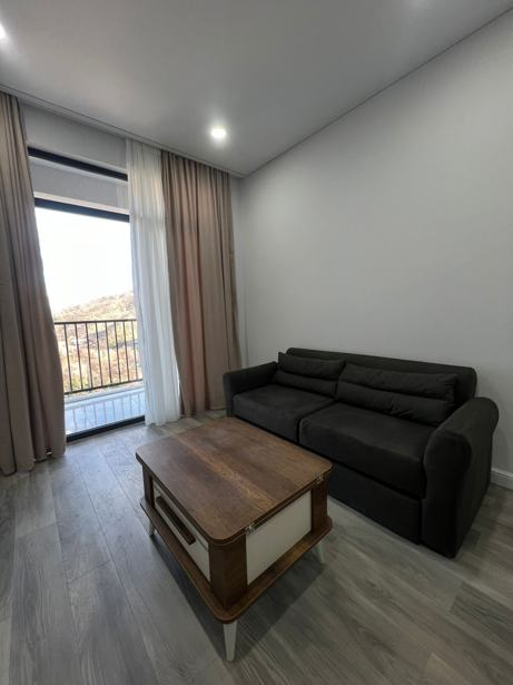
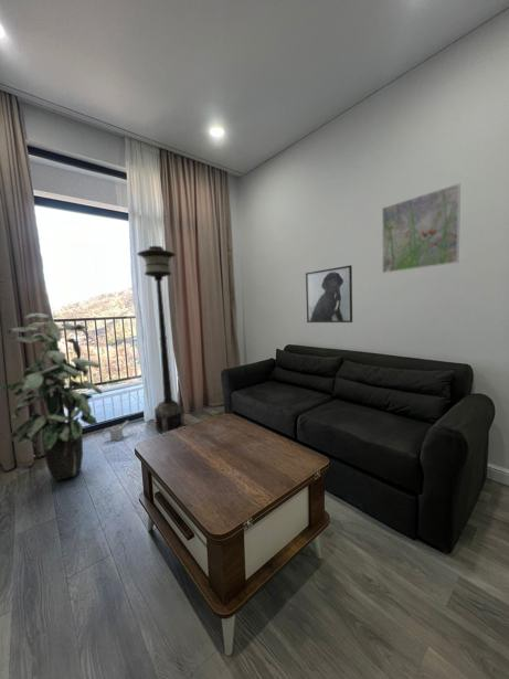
+ floor lamp [136,245,185,435]
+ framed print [381,182,462,274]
+ indoor plant [0,312,103,481]
+ watering can [102,420,130,442]
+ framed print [305,264,353,323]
